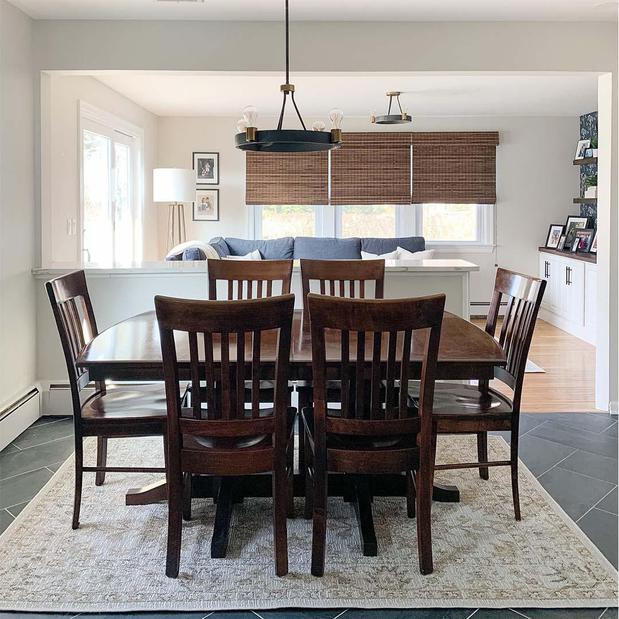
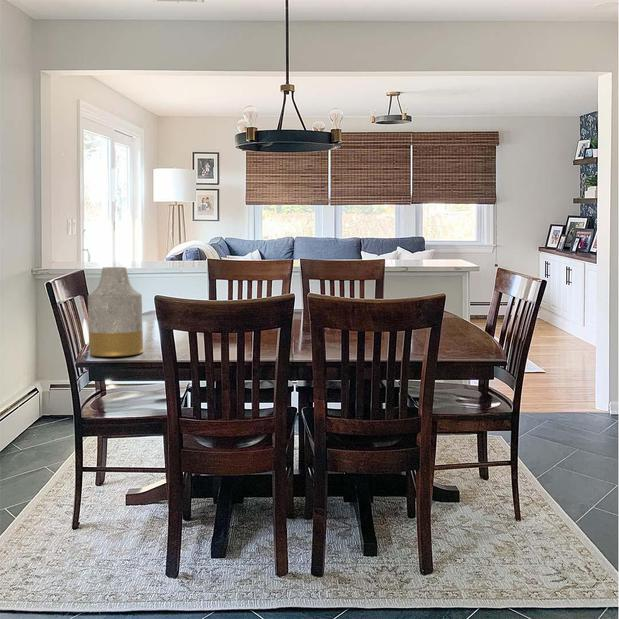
+ vase [87,266,144,358]
